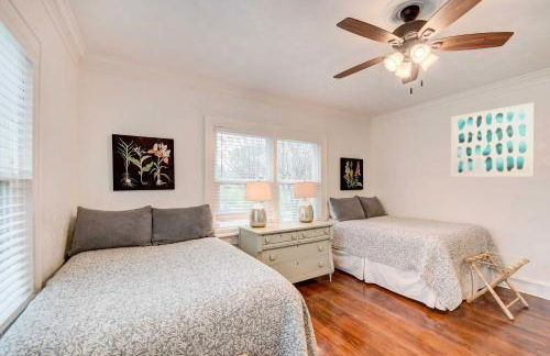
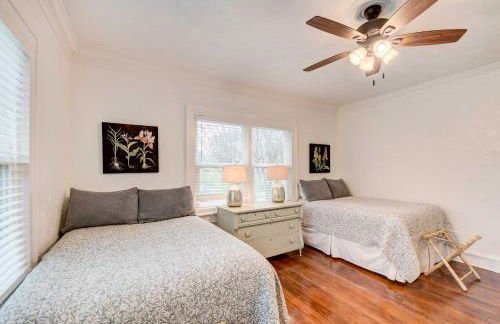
- wall art [450,101,536,177]
